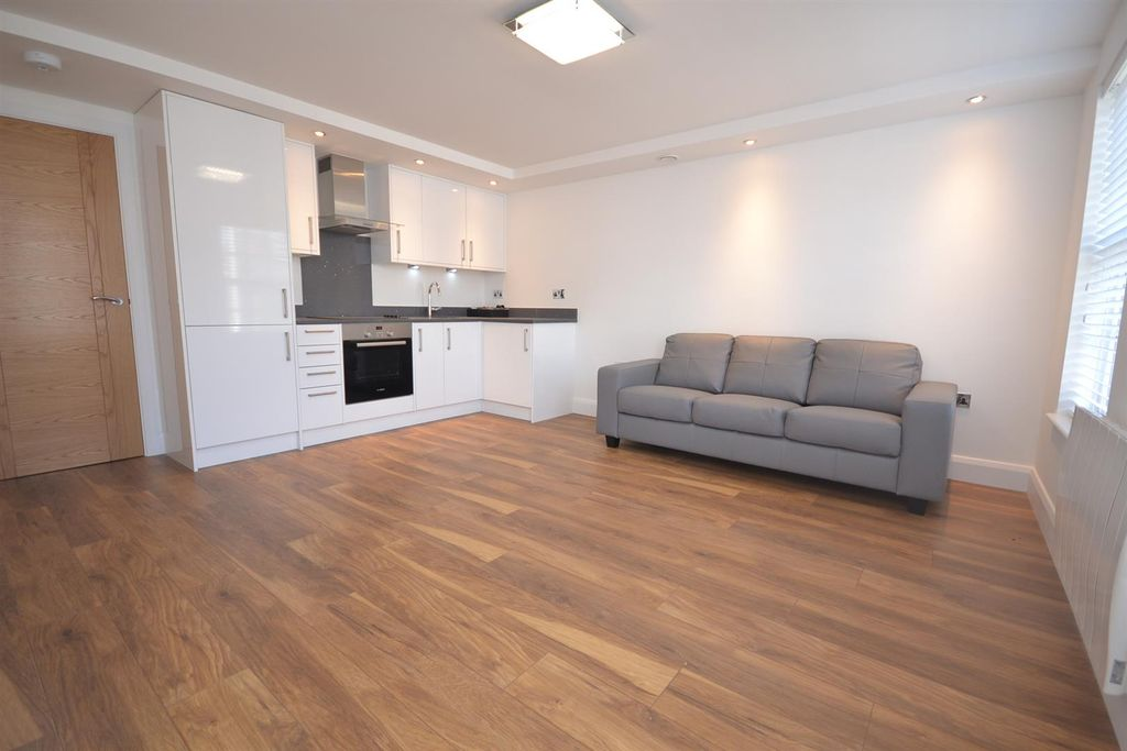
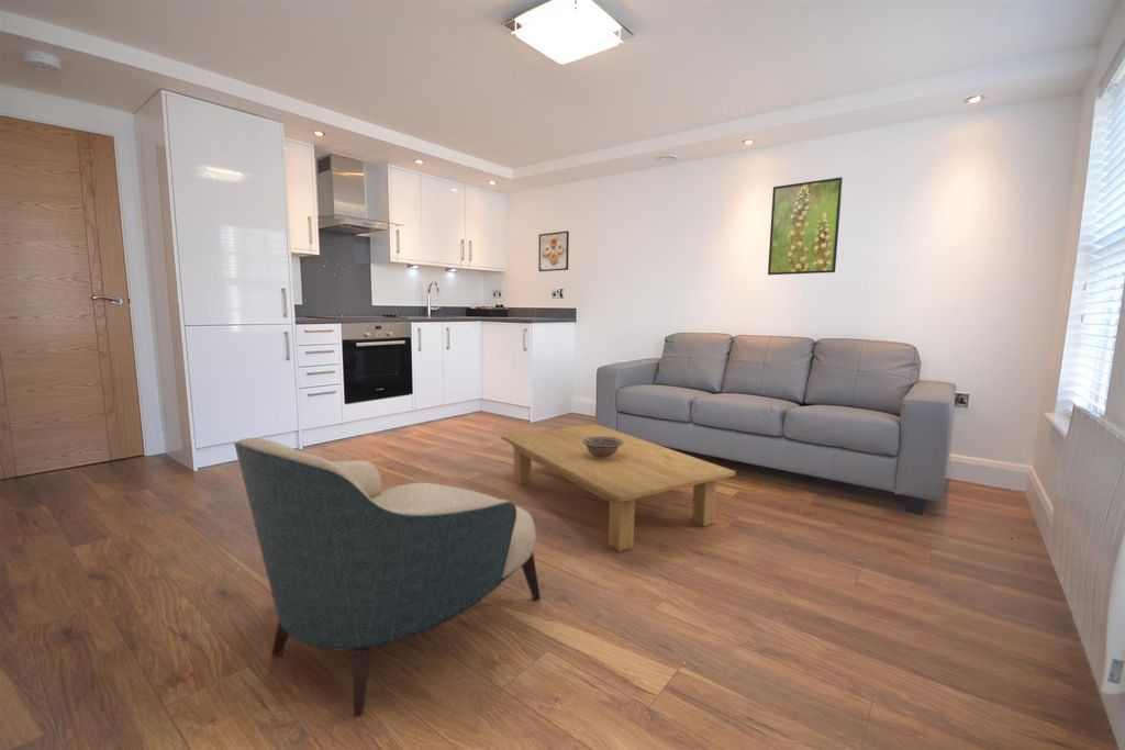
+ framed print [767,176,844,276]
+ armchair [233,437,542,718]
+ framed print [537,230,570,272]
+ coffee table [500,423,737,552]
+ decorative bowl [582,436,623,459]
